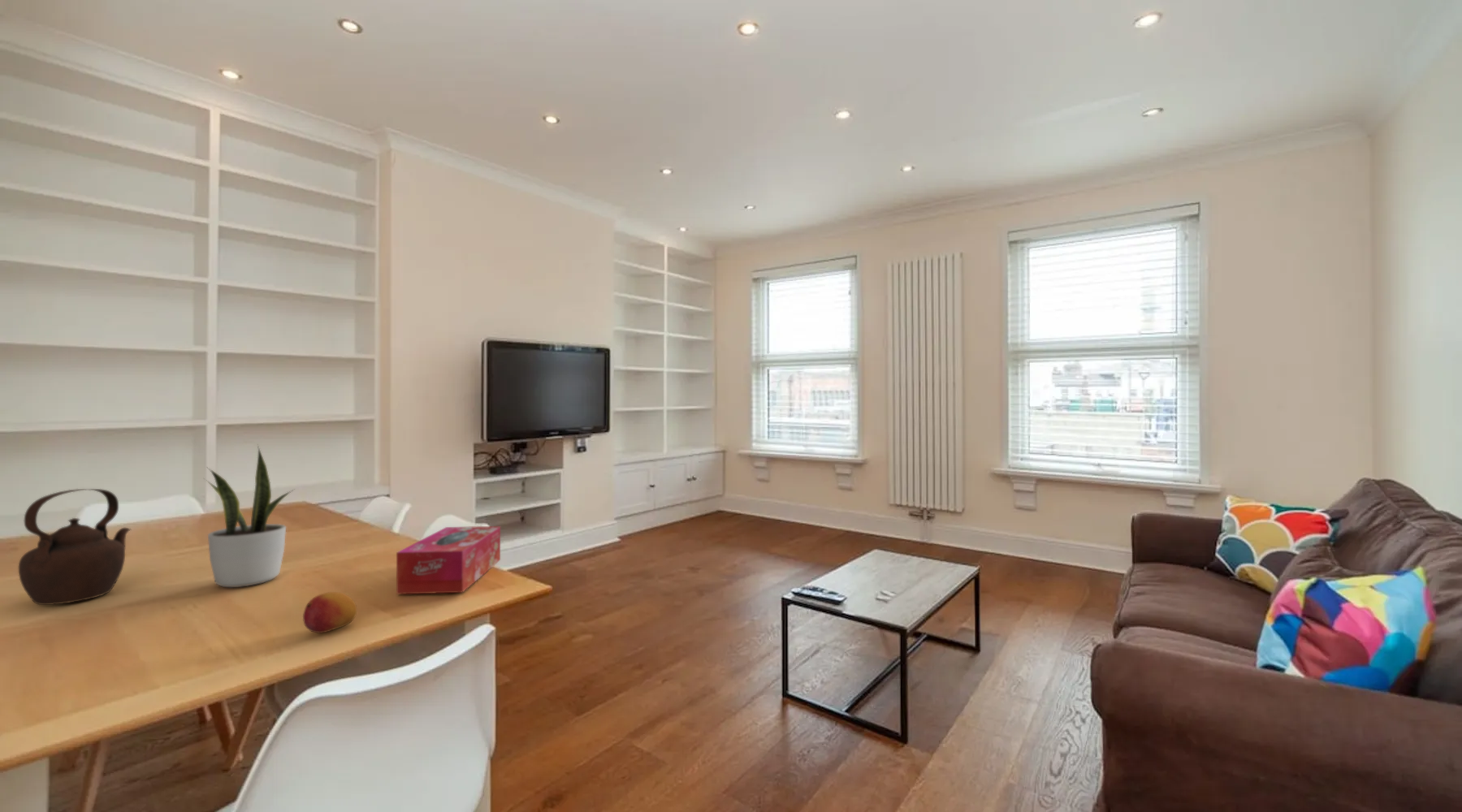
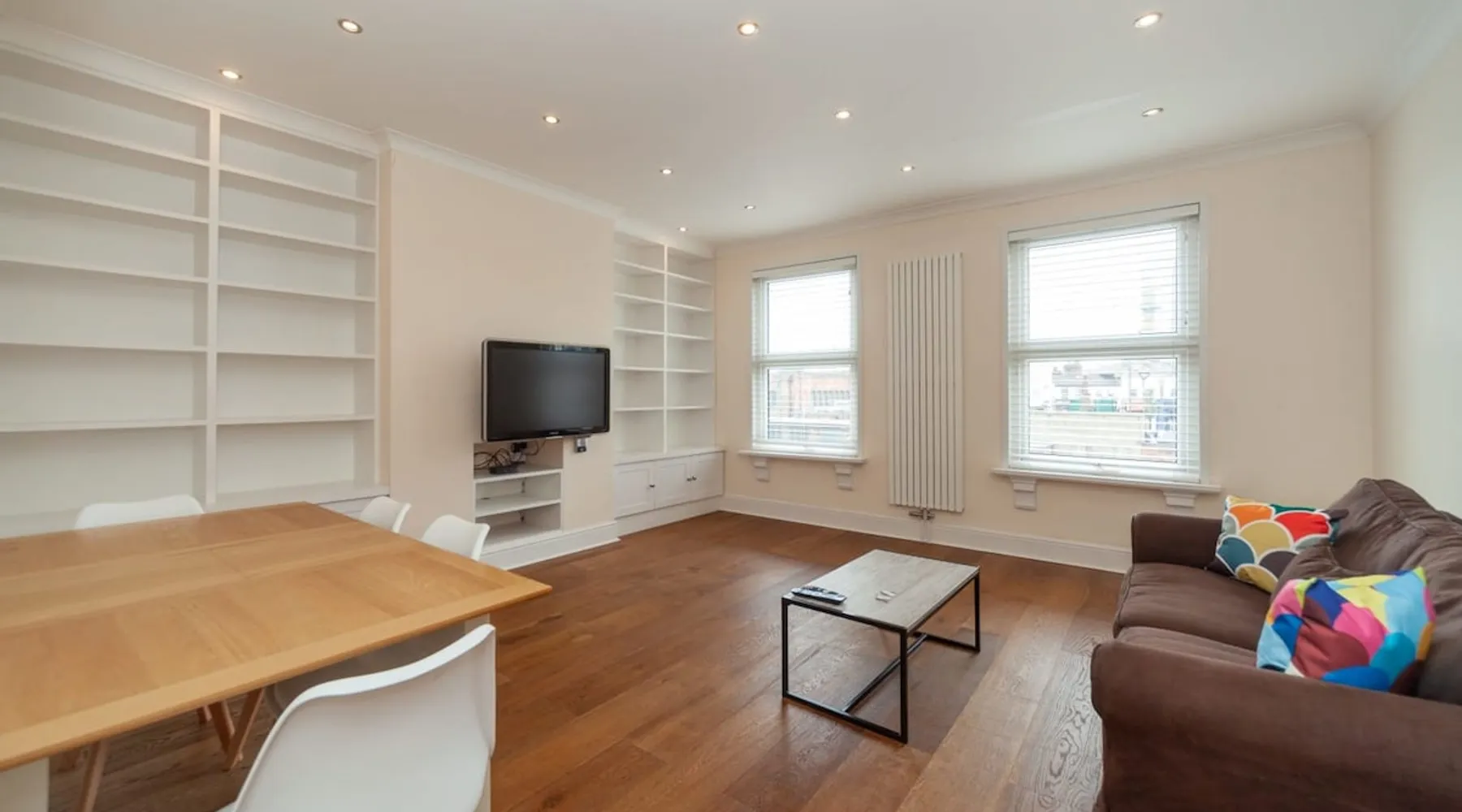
- fruit [302,591,357,634]
- tissue box [396,525,501,595]
- teapot [18,488,132,606]
- potted plant [204,444,295,588]
